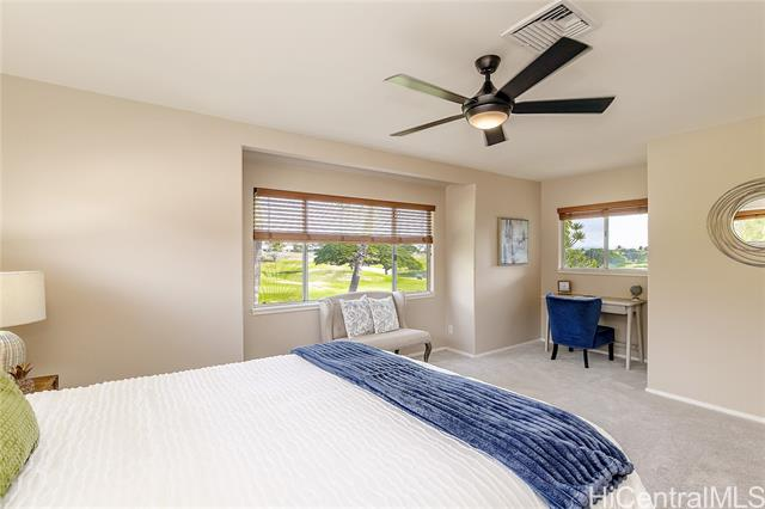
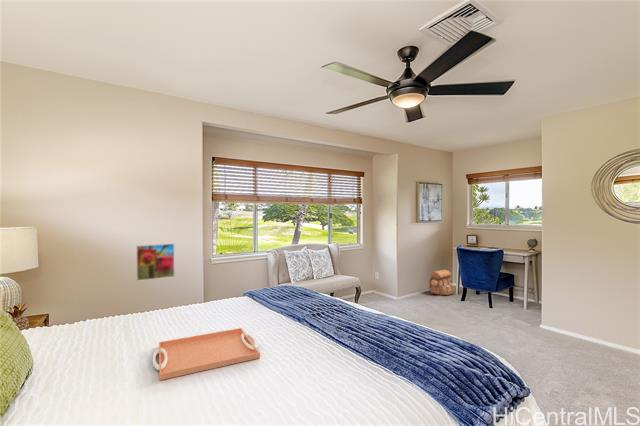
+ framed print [135,243,176,282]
+ backpack [428,269,456,296]
+ serving tray [151,327,261,381]
